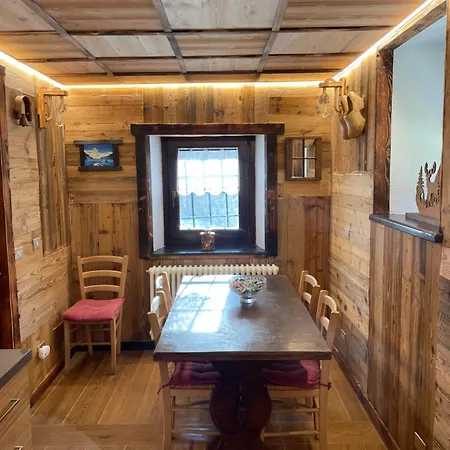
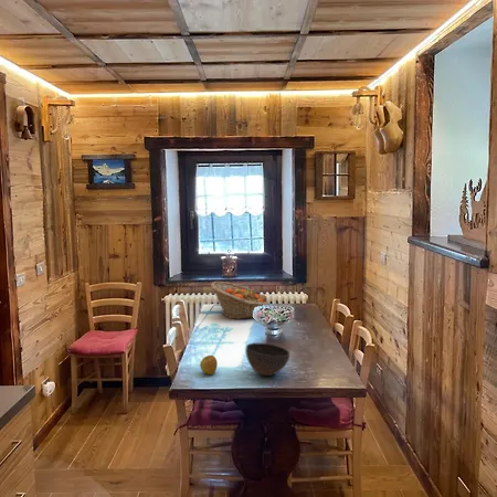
+ apple [199,355,219,376]
+ fruit basket [210,281,271,320]
+ bowl [244,342,290,377]
